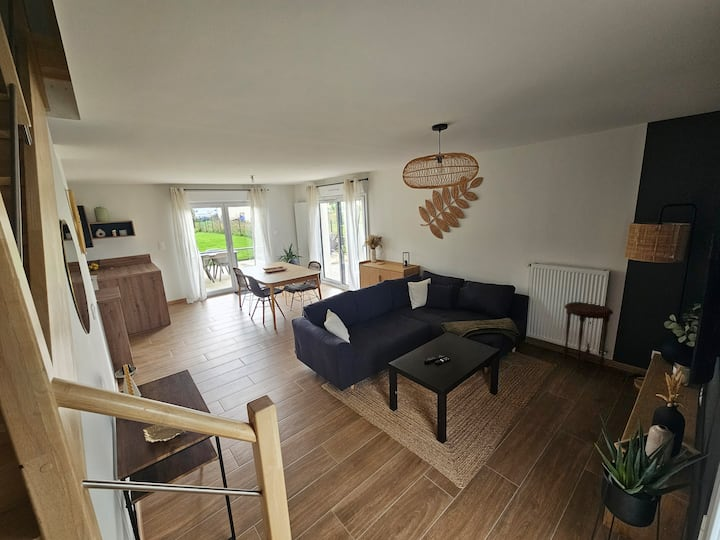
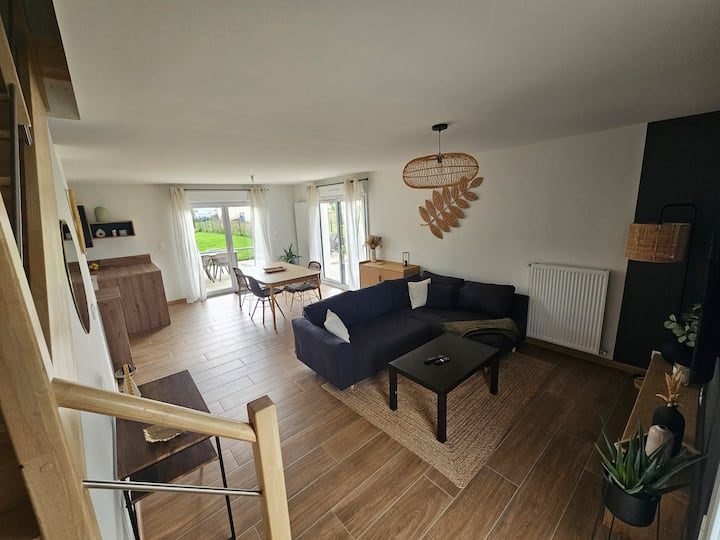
- side table [563,301,614,373]
